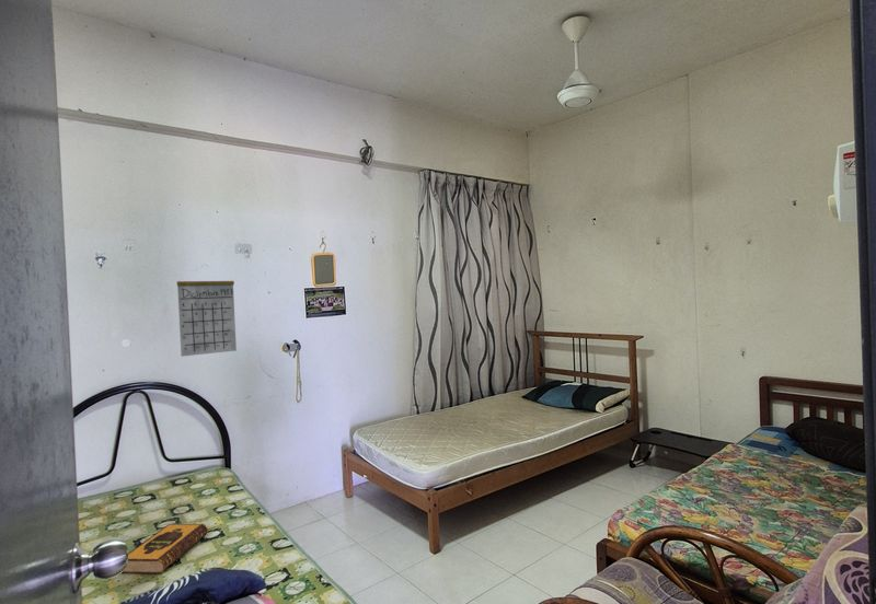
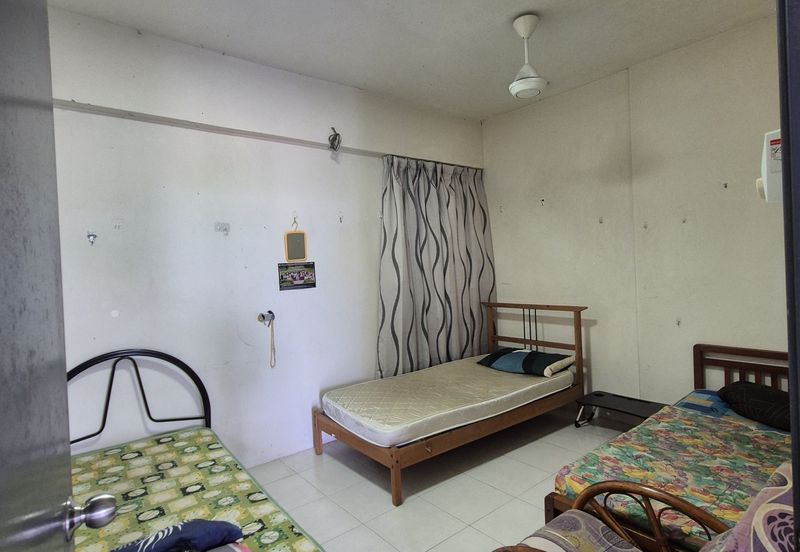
- calendar [176,264,238,358]
- hardback book [120,523,209,574]
